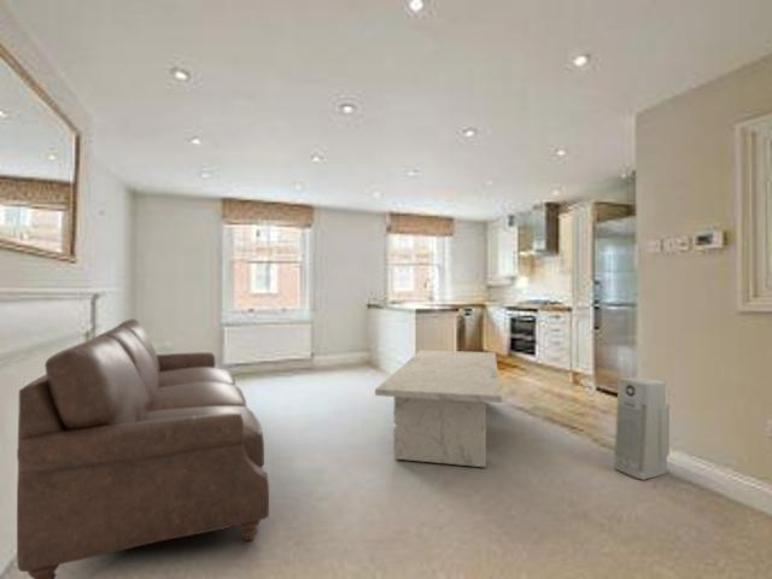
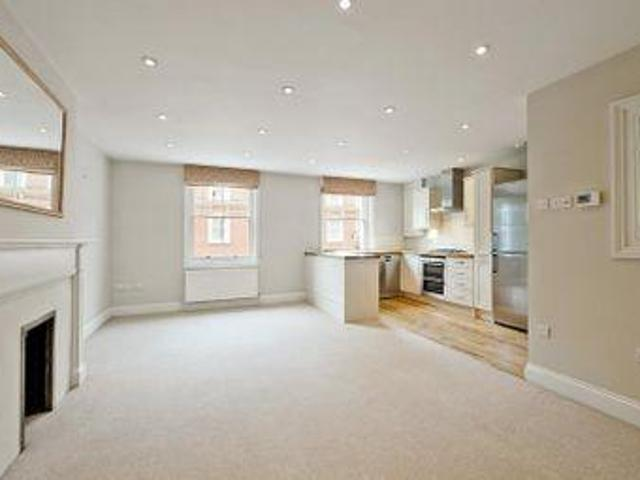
- air purifier [613,376,671,481]
- sofa [16,318,270,579]
- dining table [374,349,503,468]
